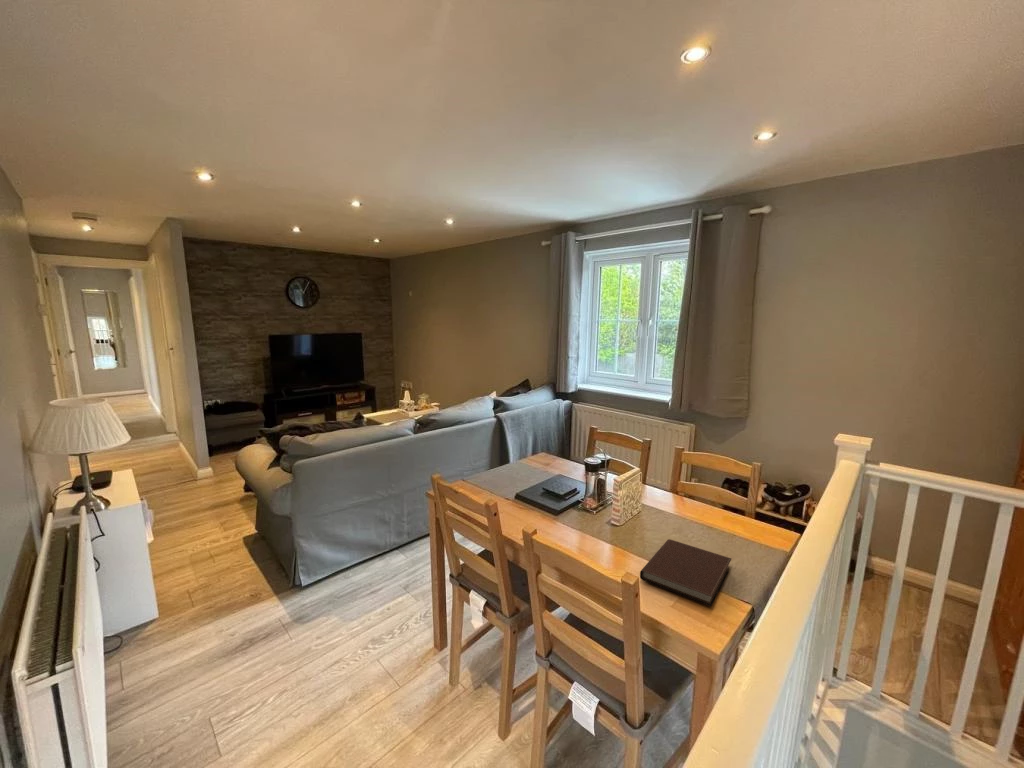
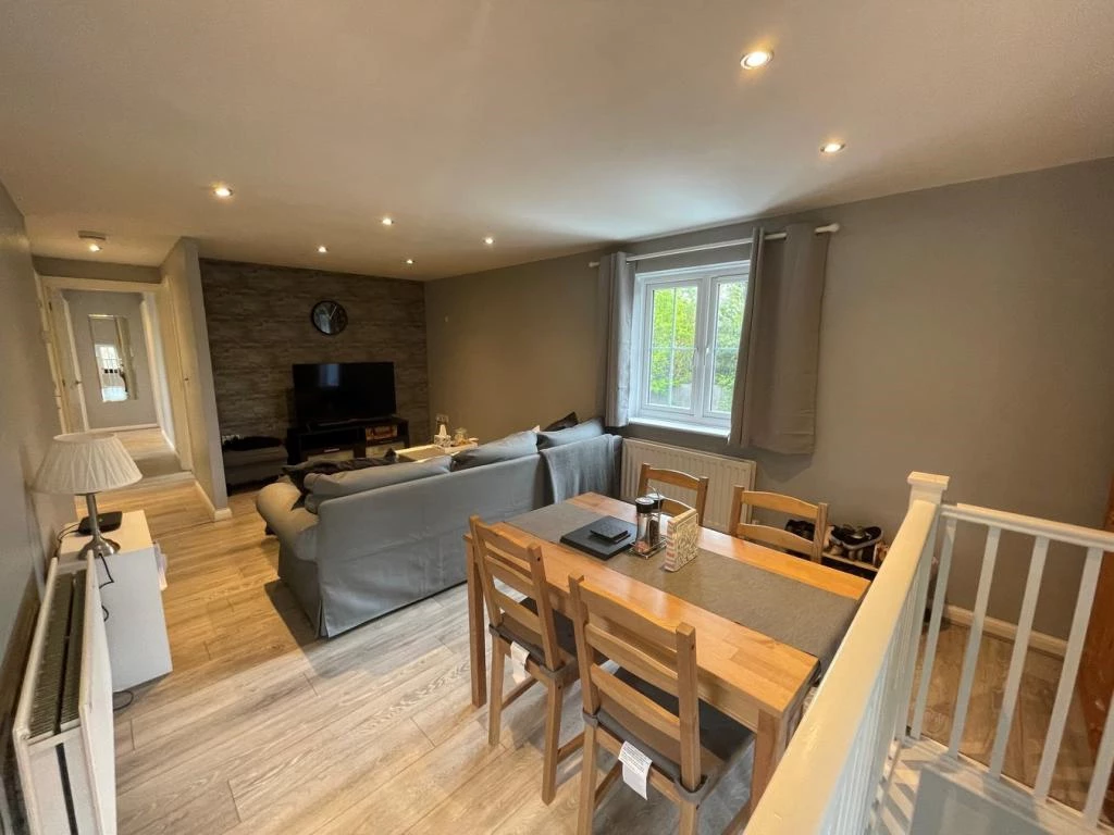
- notebook [639,538,733,607]
